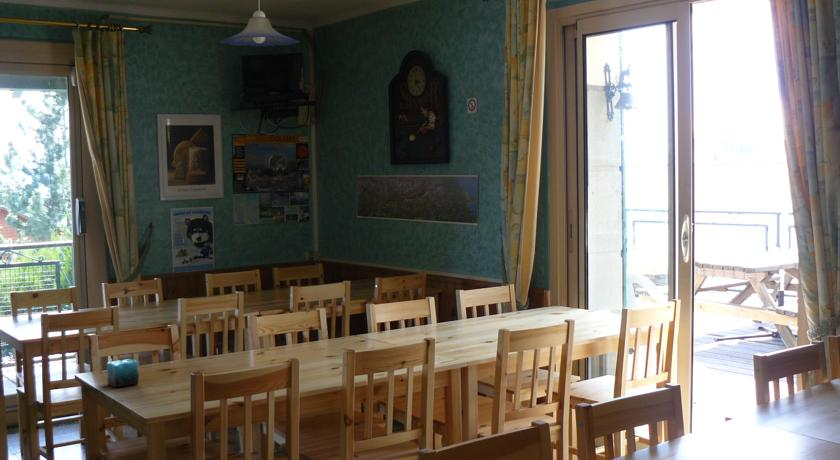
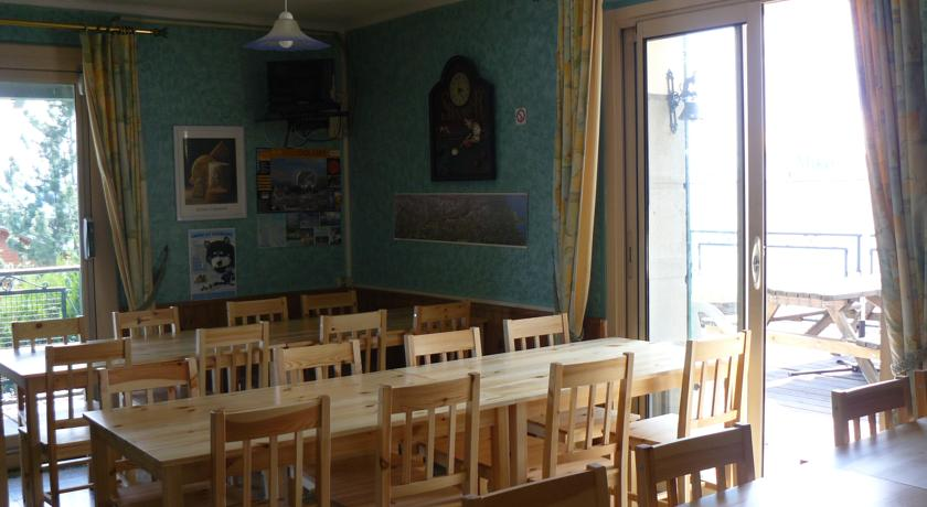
- candle [106,356,140,388]
